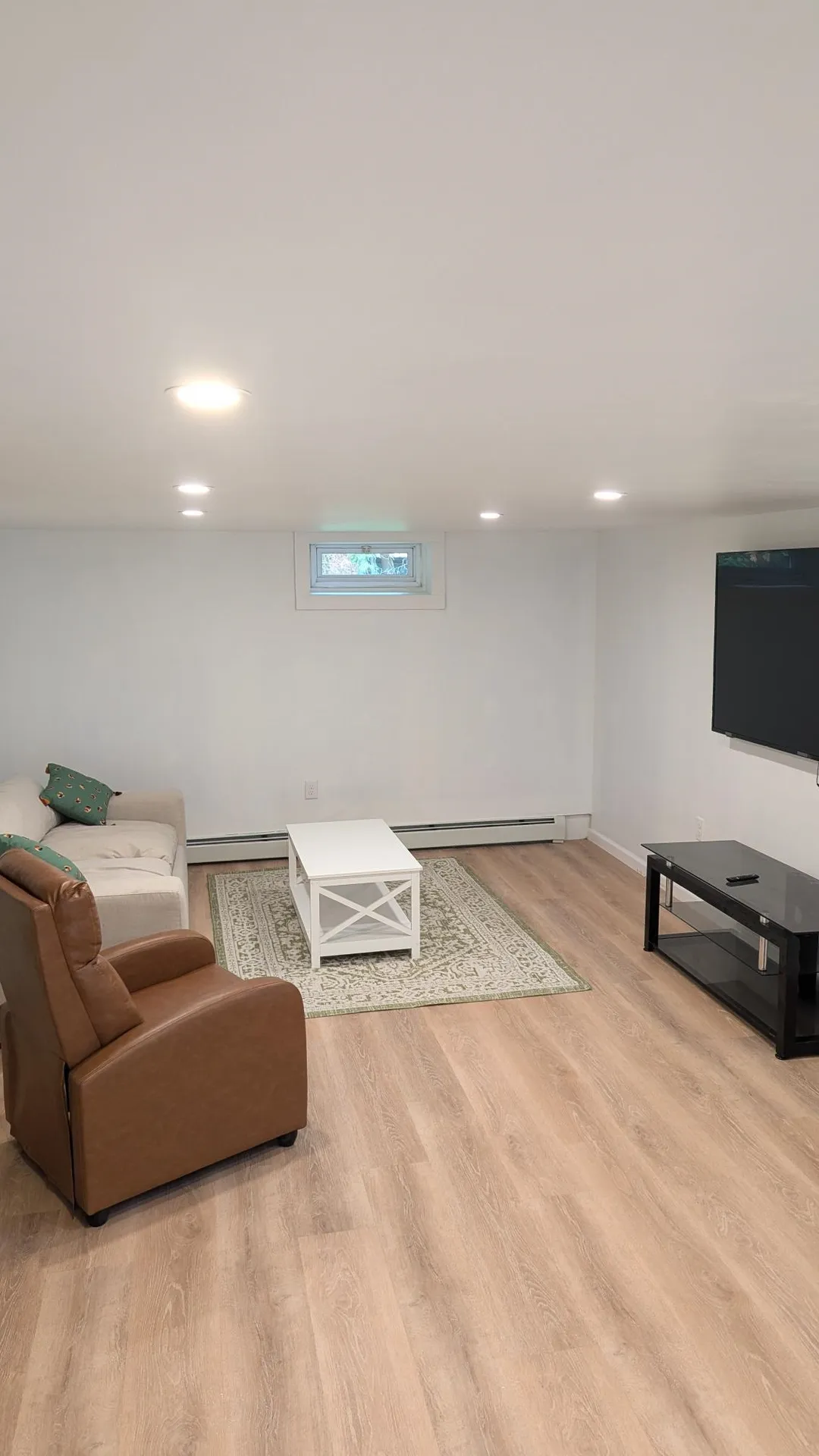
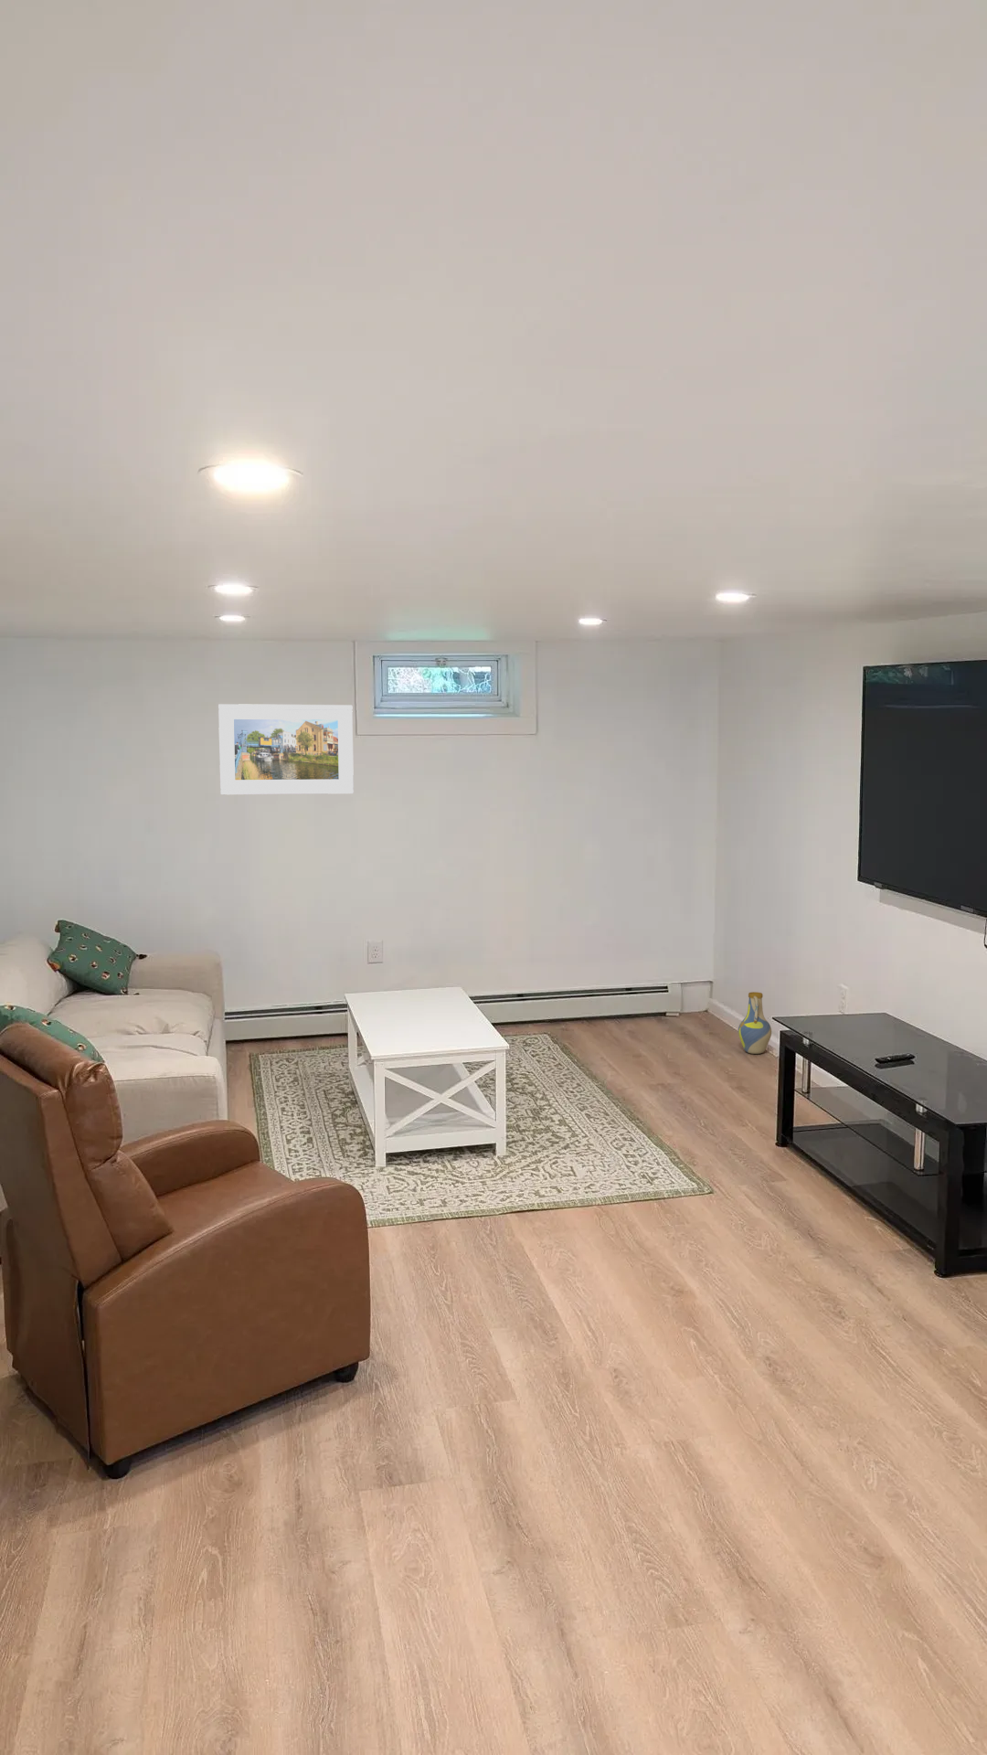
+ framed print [217,703,354,797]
+ vase [738,991,772,1055]
